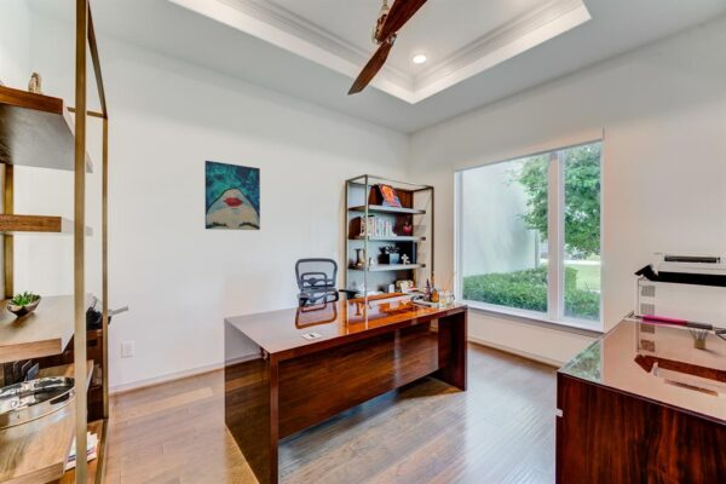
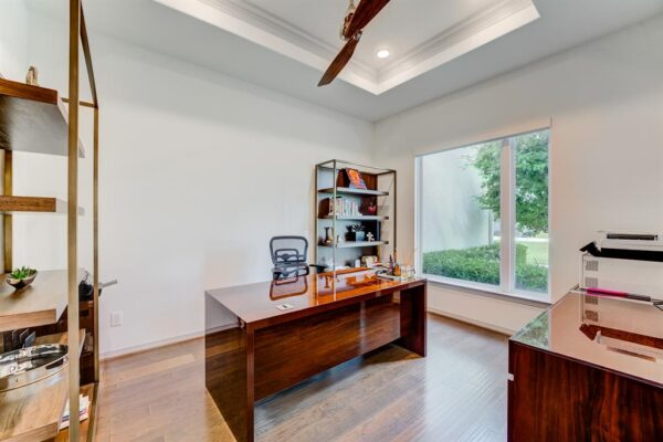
- wall art [203,160,261,231]
- pencil box [686,325,711,350]
